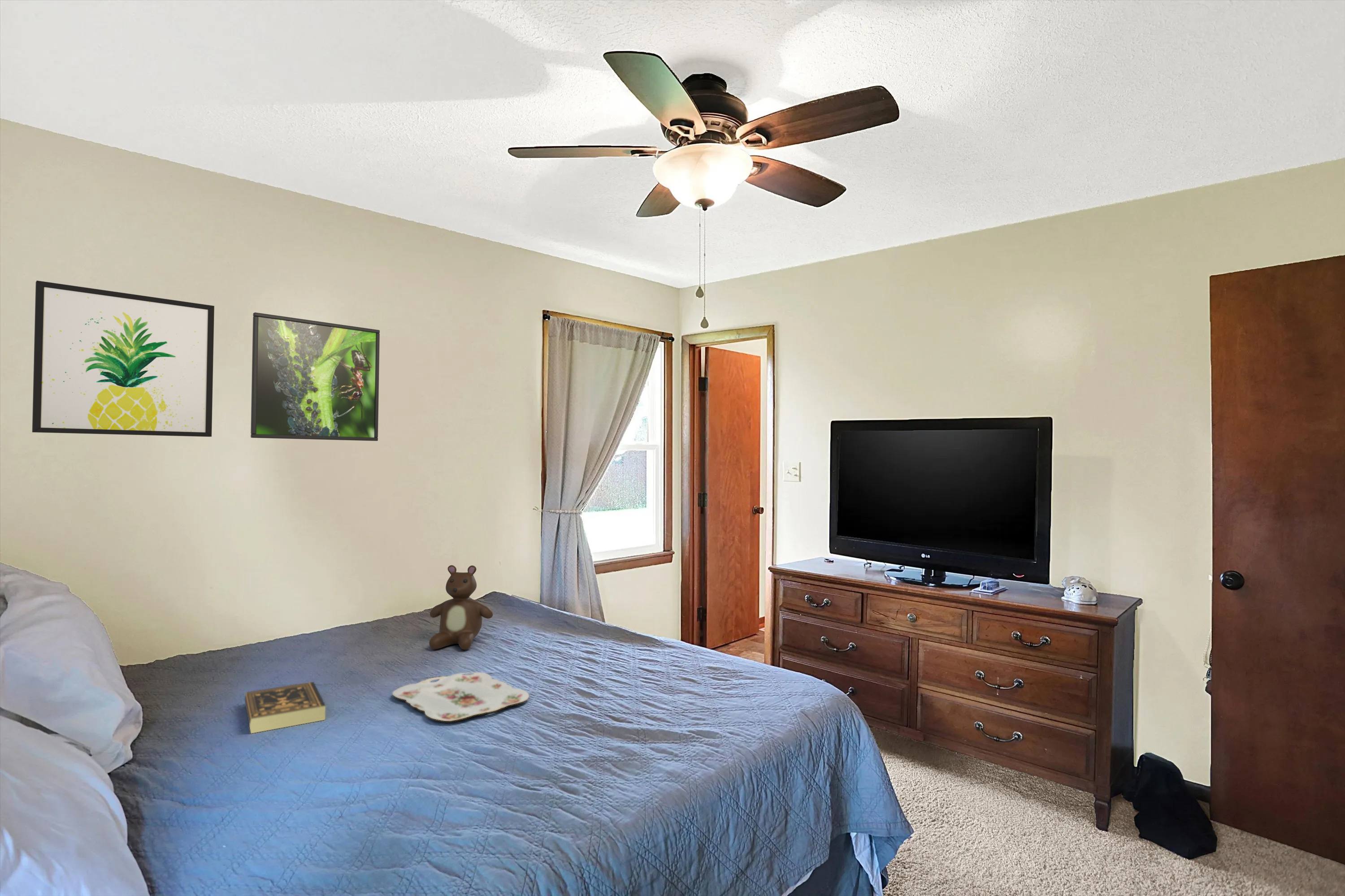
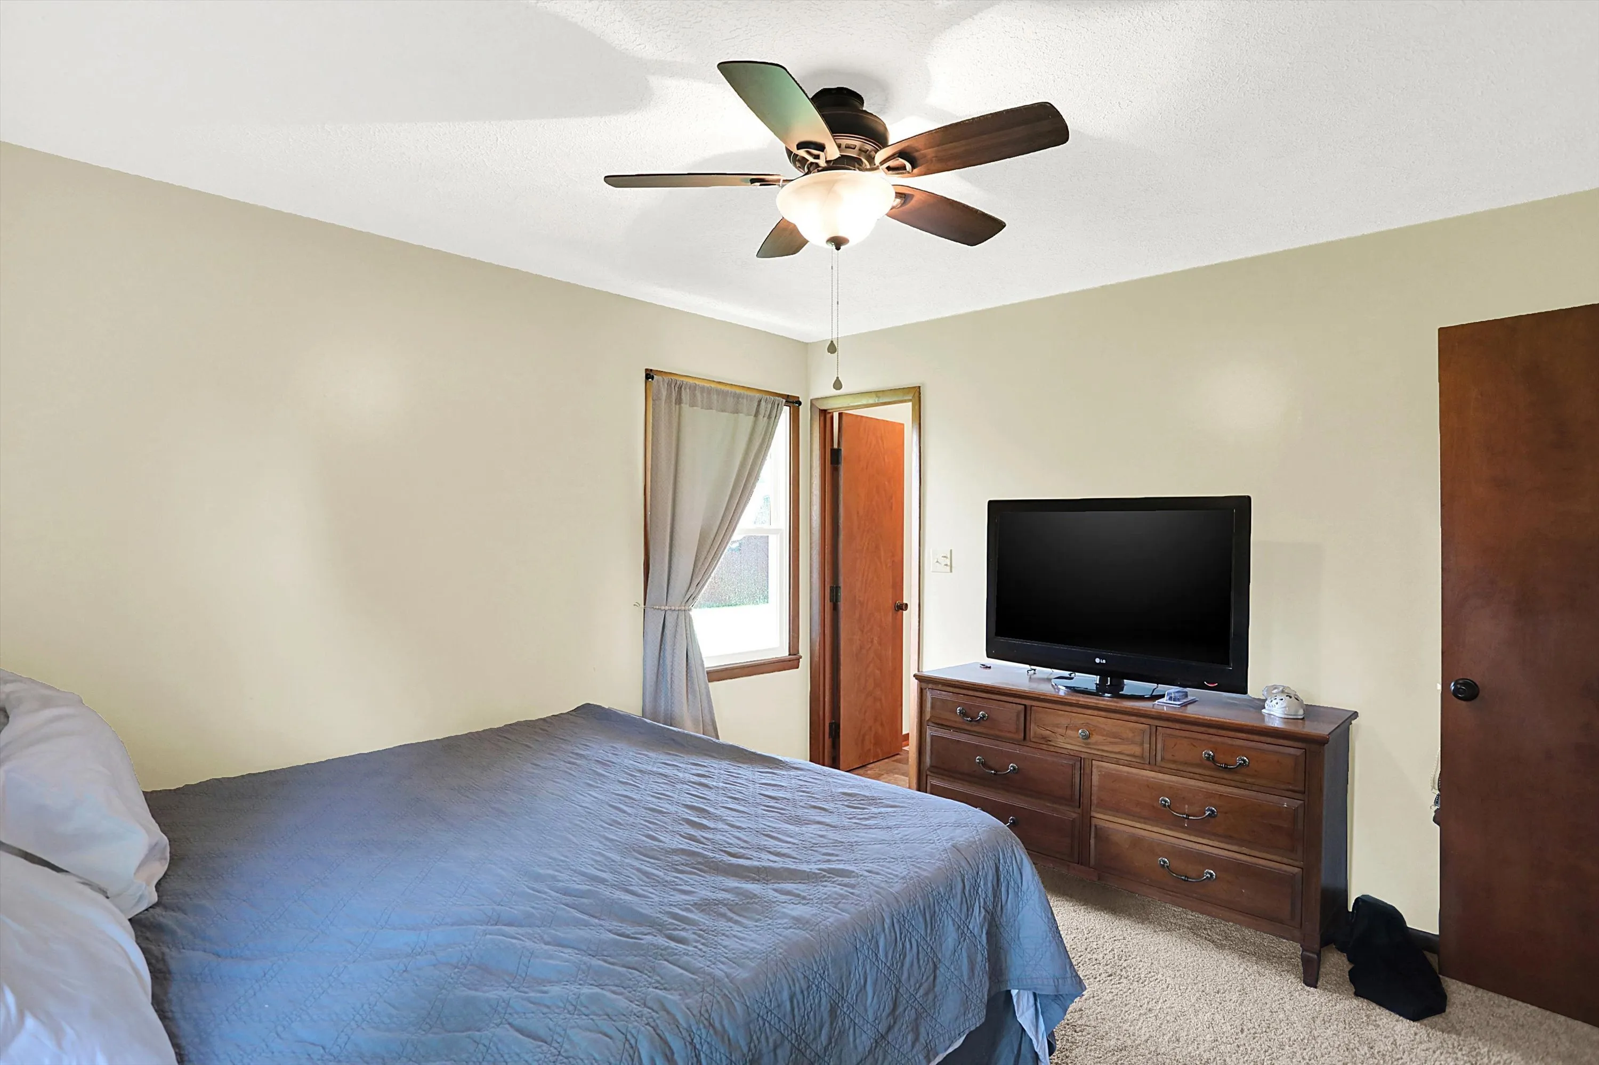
- book [244,681,326,734]
- teddy bear [429,565,493,650]
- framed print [250,312,380,442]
- serving tray [392,672,529,722]
- wall art [32,280,215,437]
